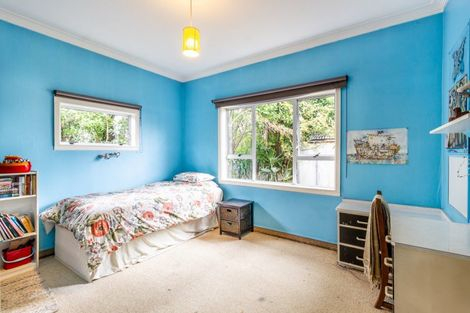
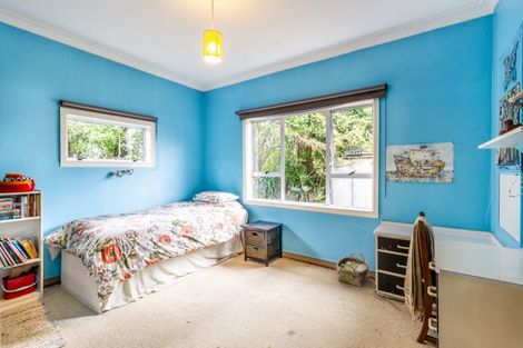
+ woven basket [336,251,371,288]
